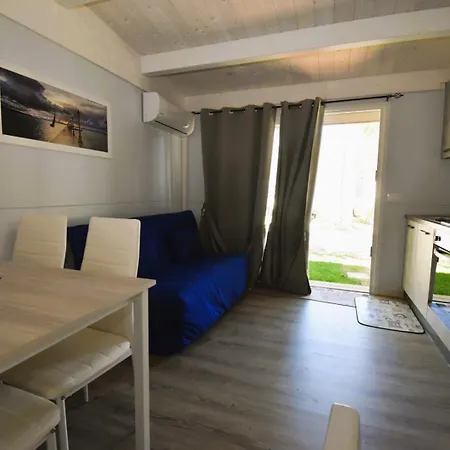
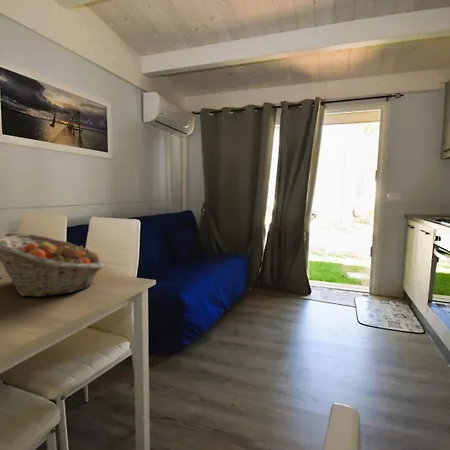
+ fruit basket [0,231,104,298]
